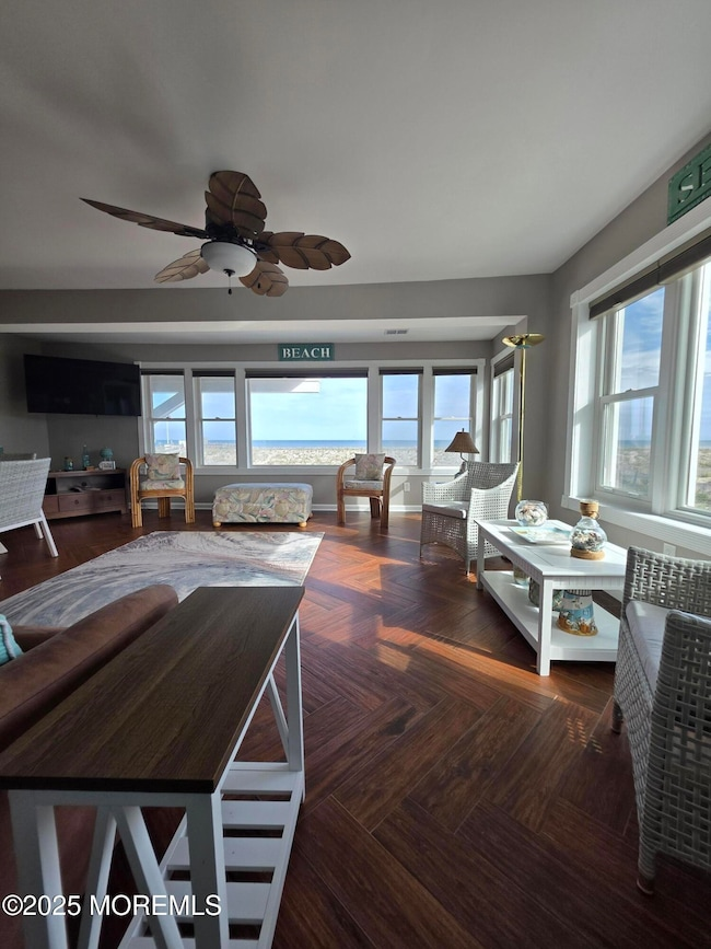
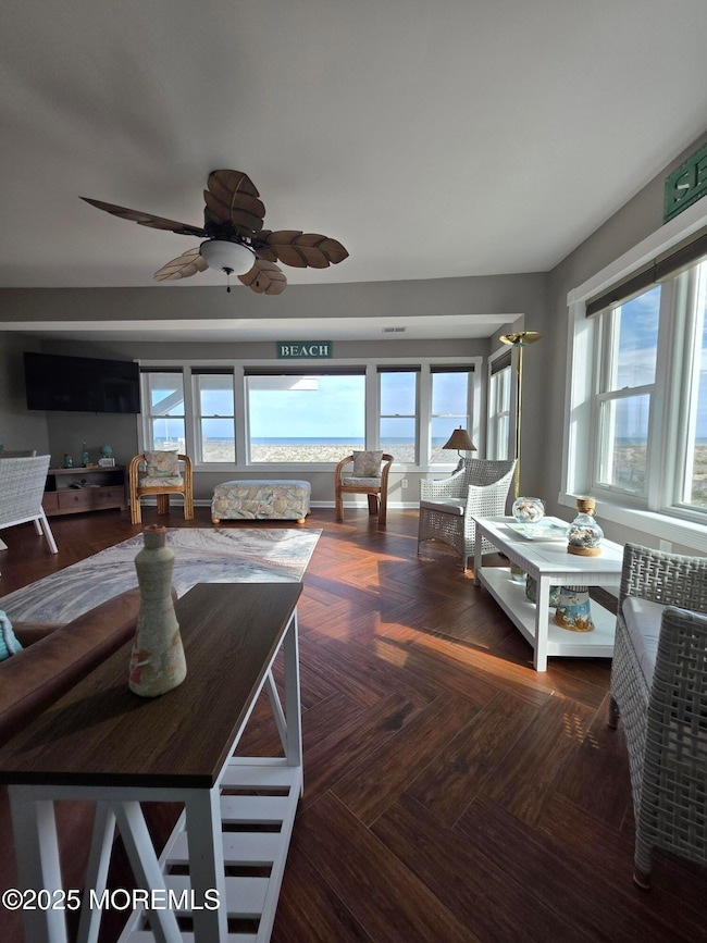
+ bottle [128,523,187,698]
